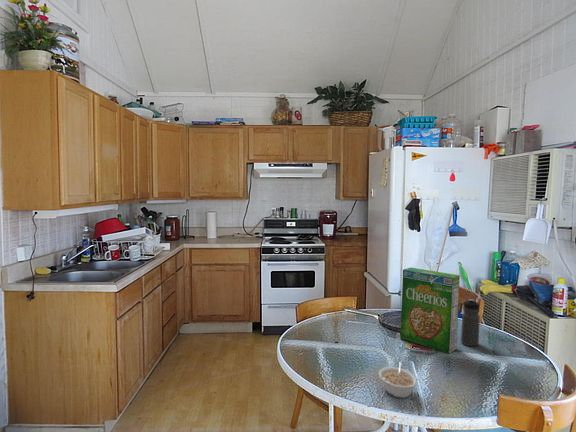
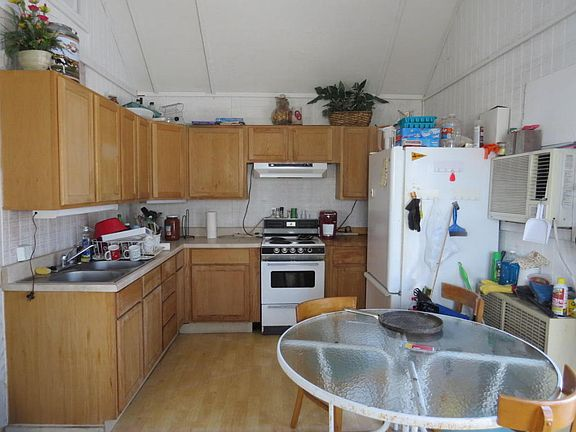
- legume [378,361,419,399]
- cereal box [399,267,461,355]
- water bottle [460,298,481,347]
